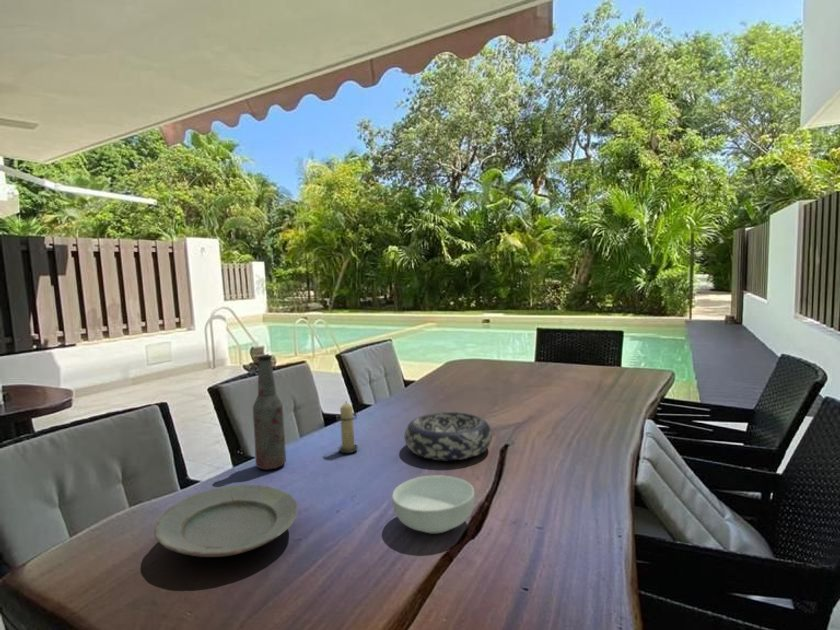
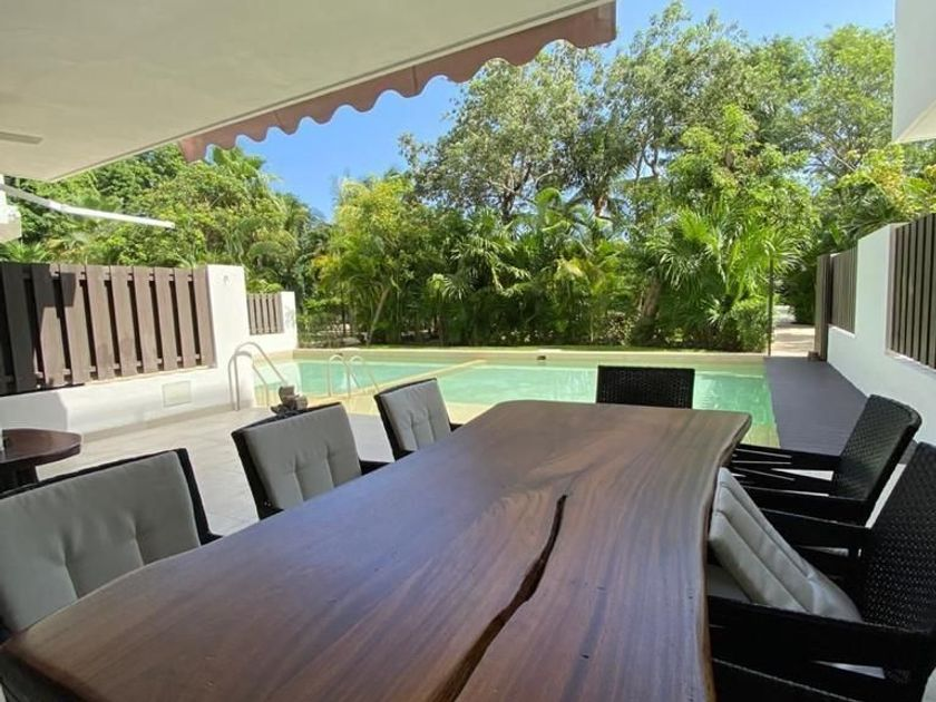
- bottle [252,354,287,471]
- plate [153,484,299,558]
- cereal bowl [391,474,476,534]
- decorative bowl [404,411,493,461]
- candle [335,402,359,454]
